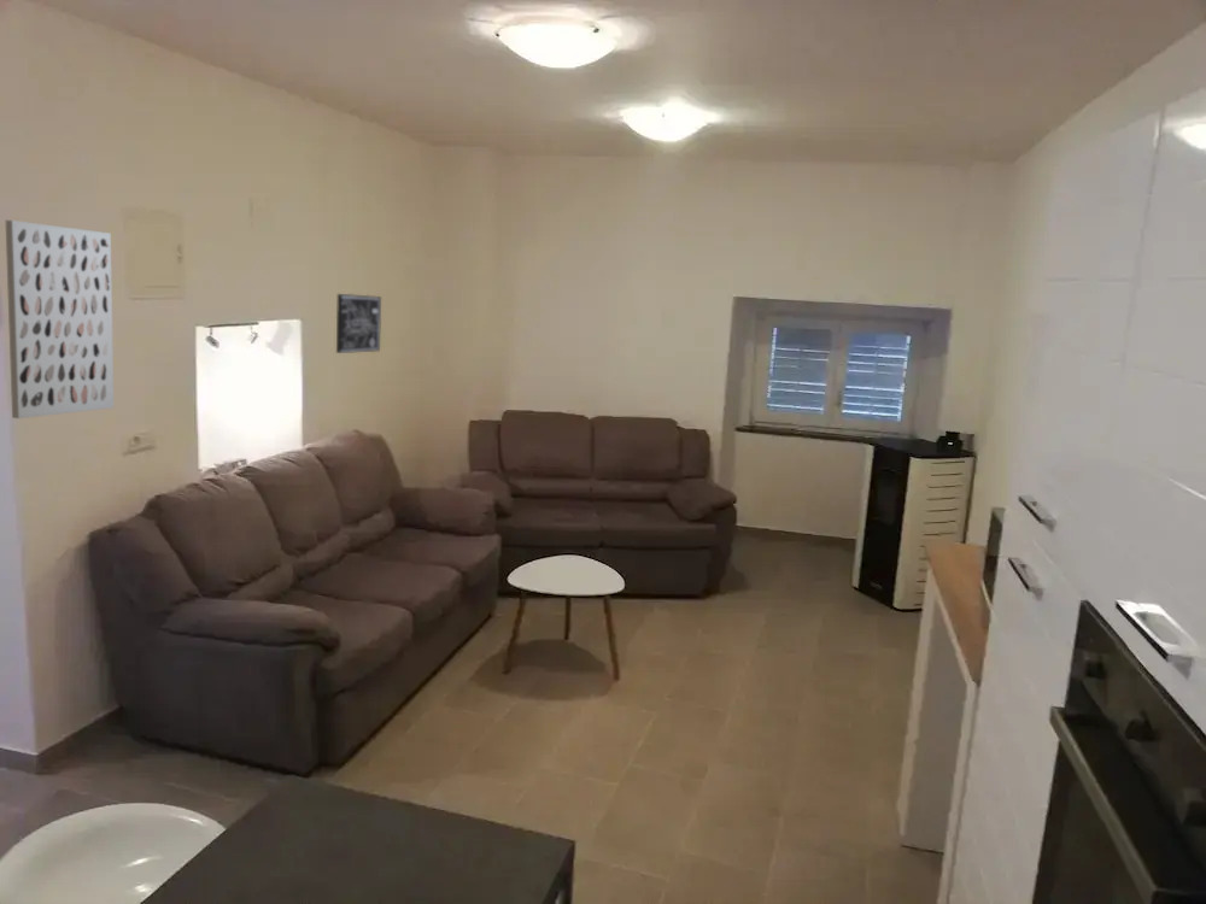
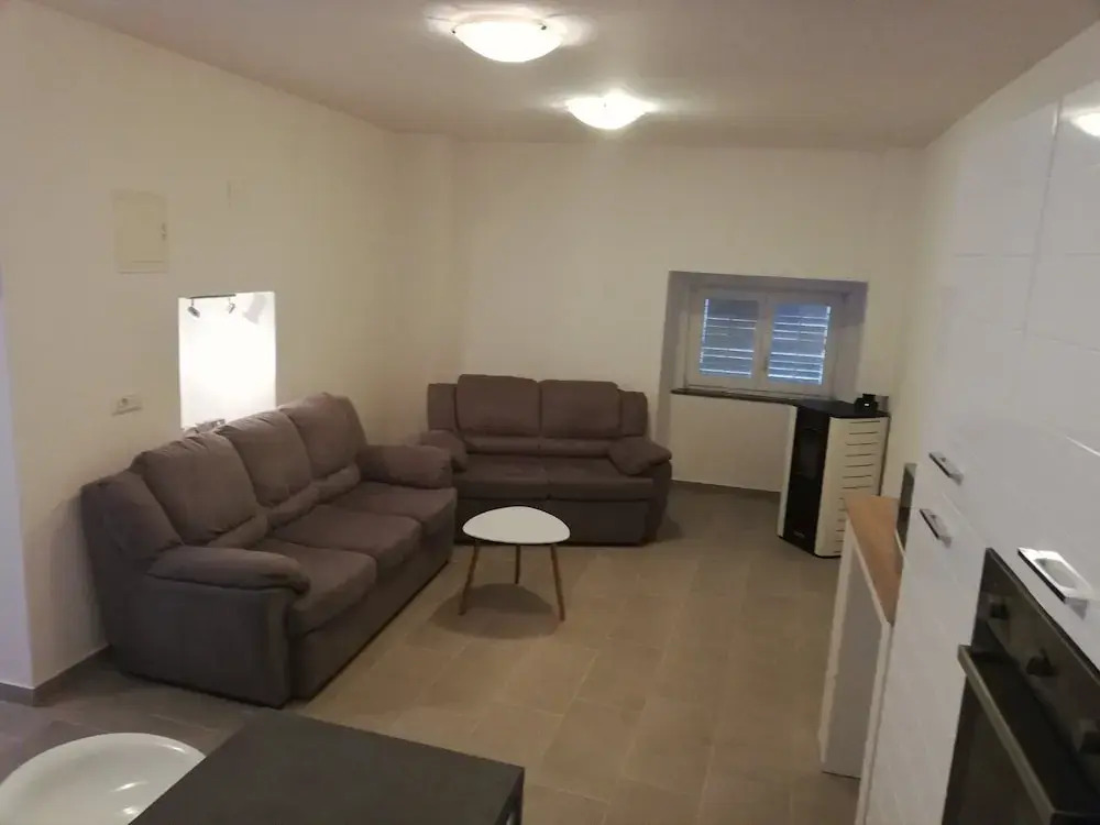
- wall art [335,293,382,354]
- wall art [5,219,115,419]
